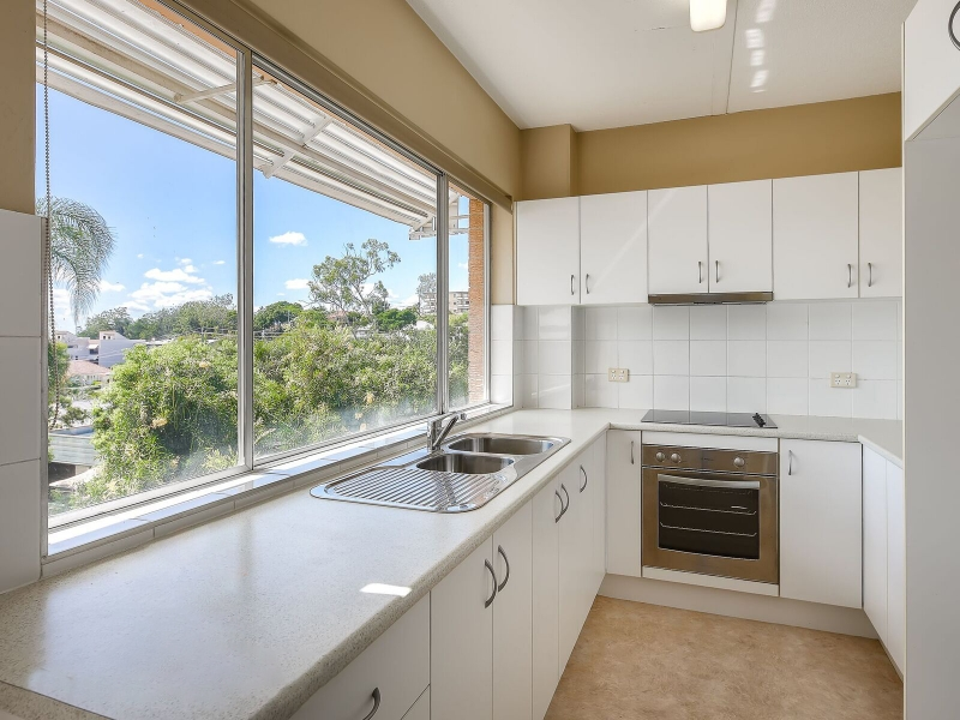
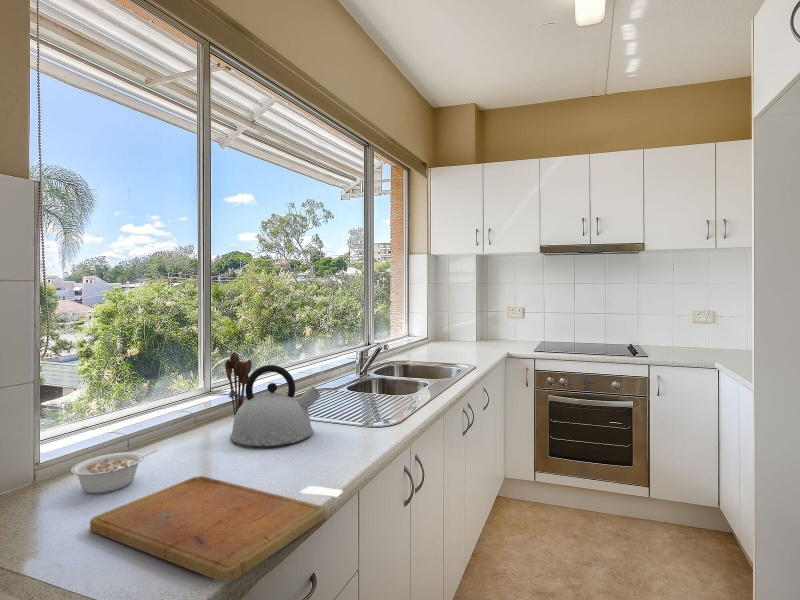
+ kettle [229,364,322,447]
+ cutting board [89,475,326,583]
+ utensil holder [224,352,253,416]
+ legume [70,449,158,494]
